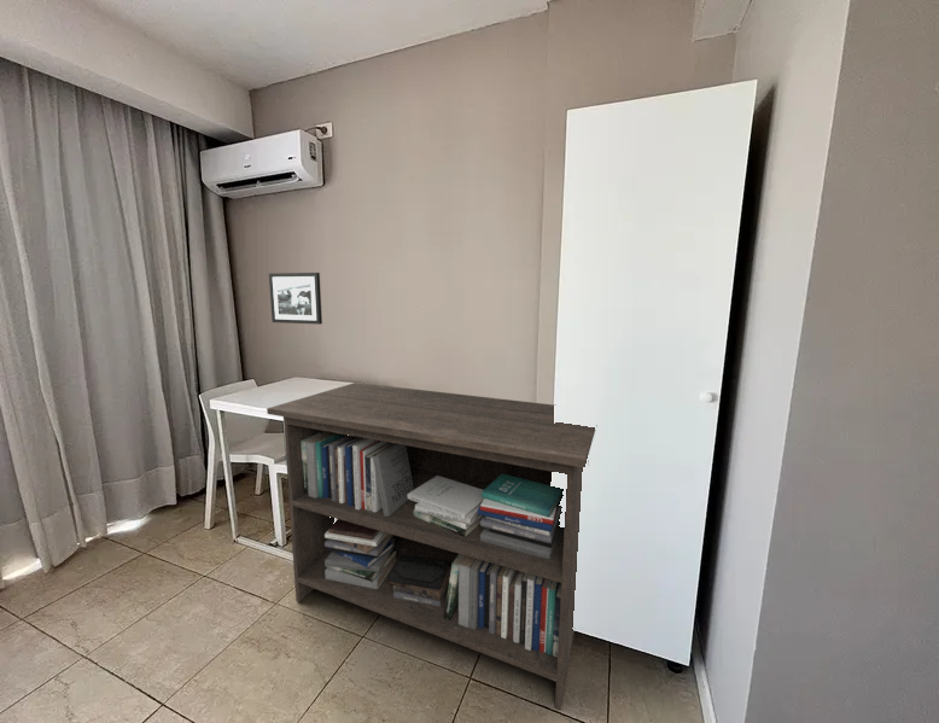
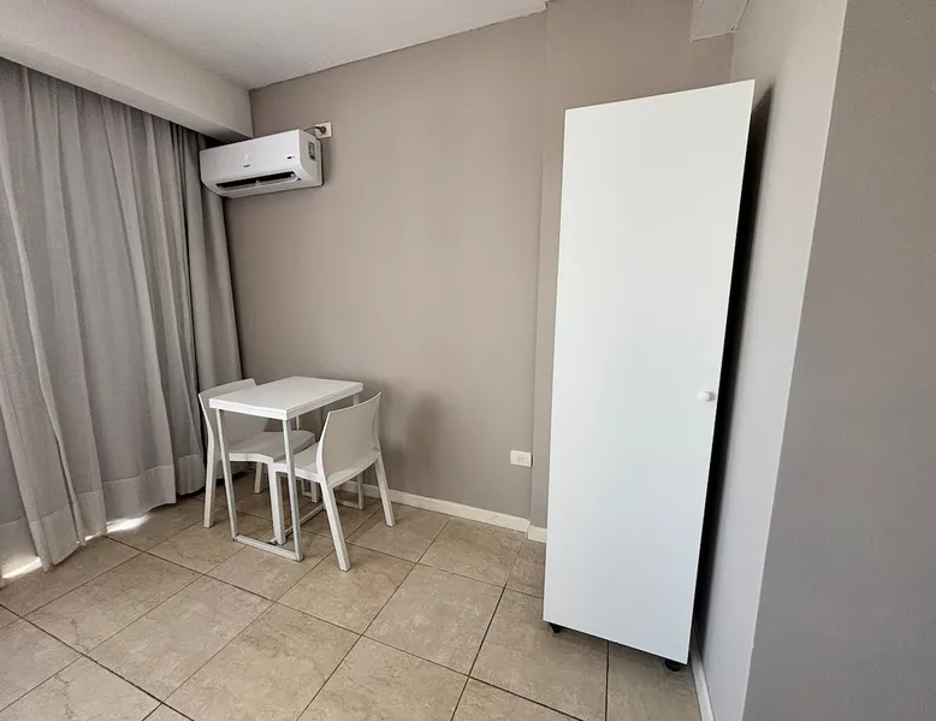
- picture frame [268,272,323,326]
- storage cabinet [266,381,596,711]
